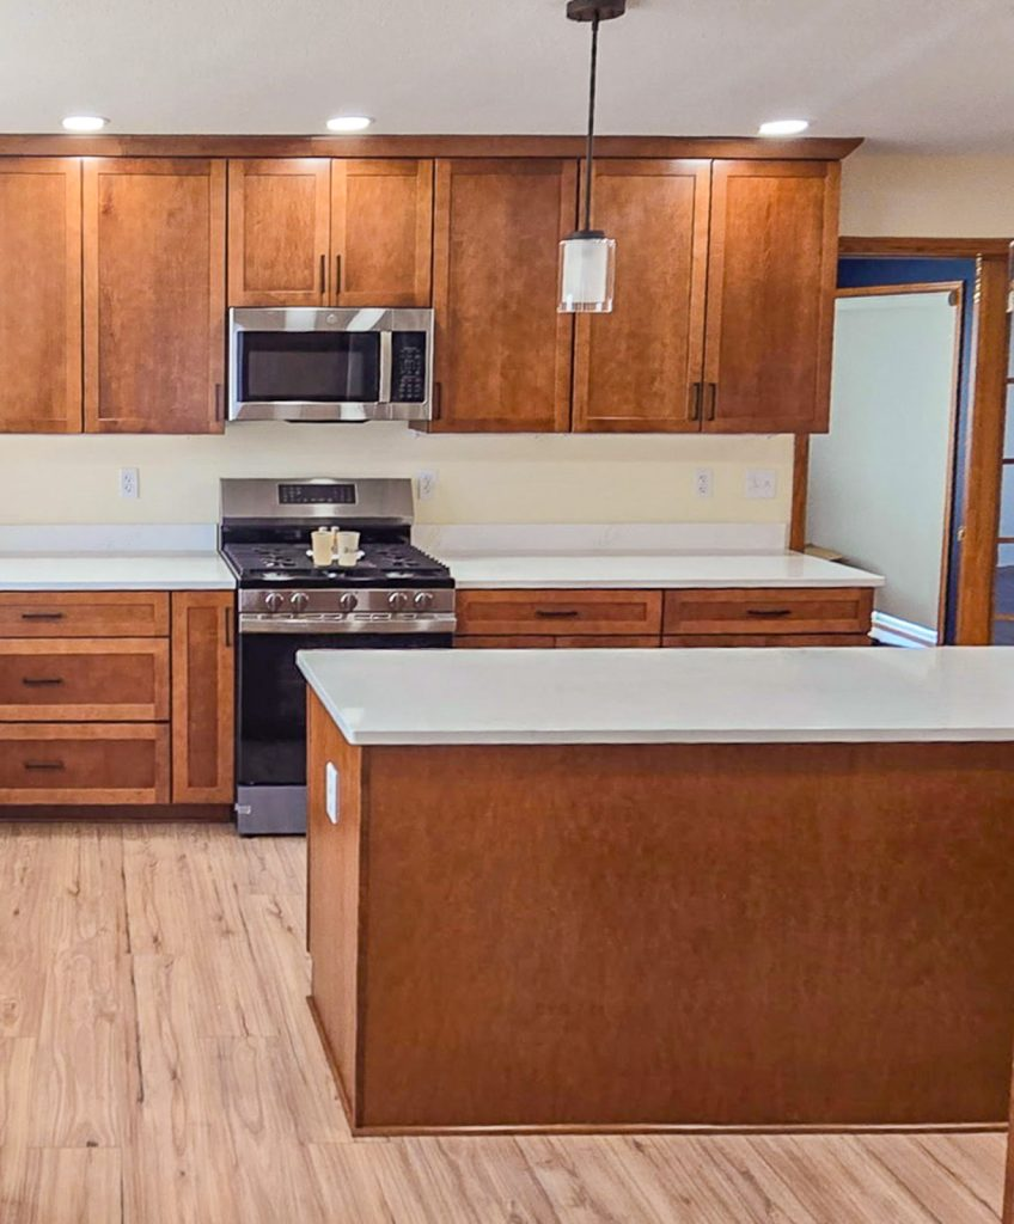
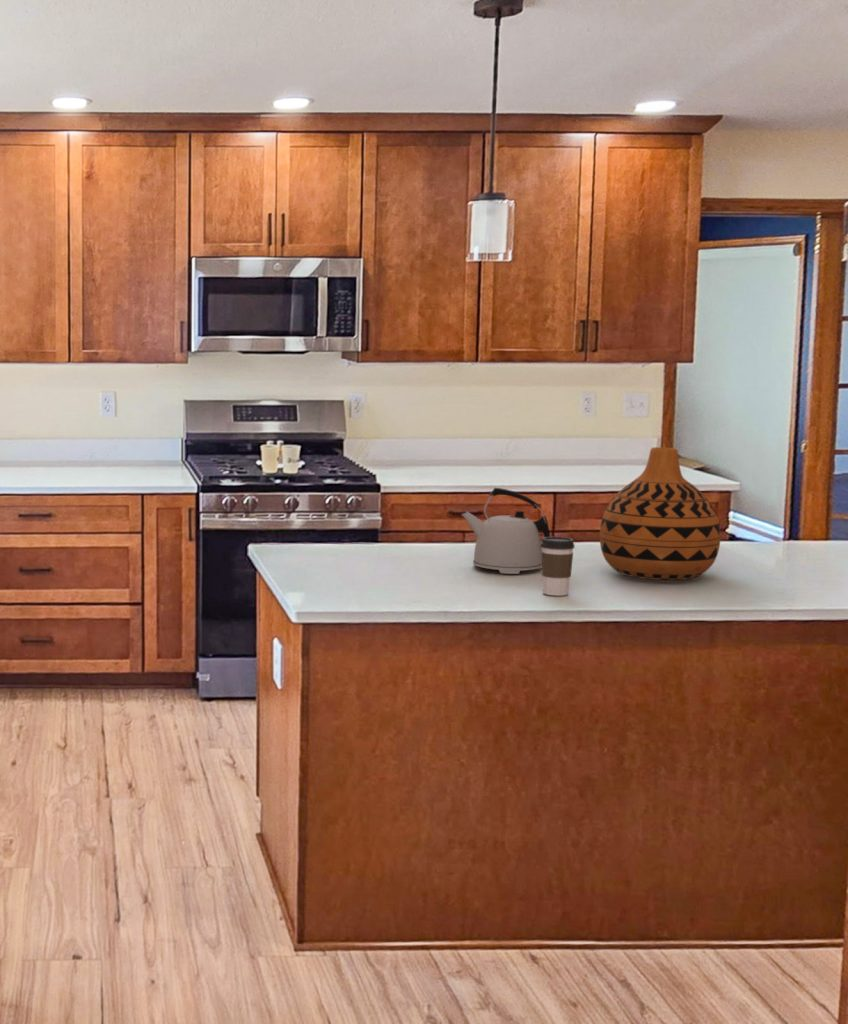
+ vase [599,446,722,581]
+ coffee cup [541,536,575,597]
+ kettle [460,487,551,575]
